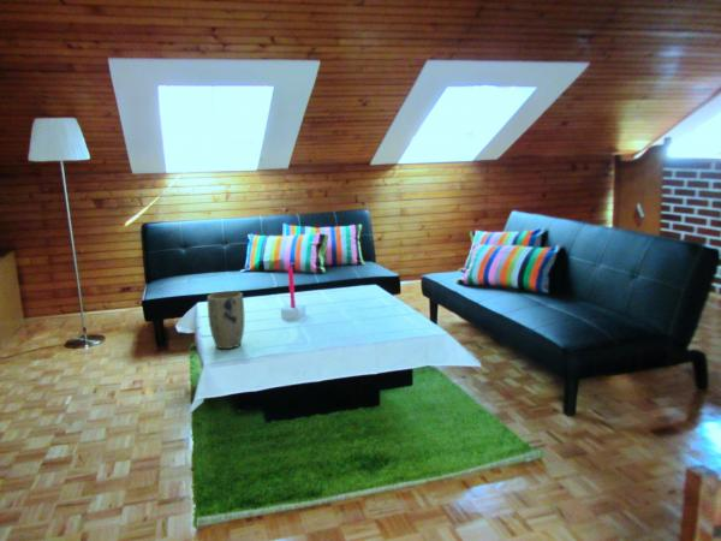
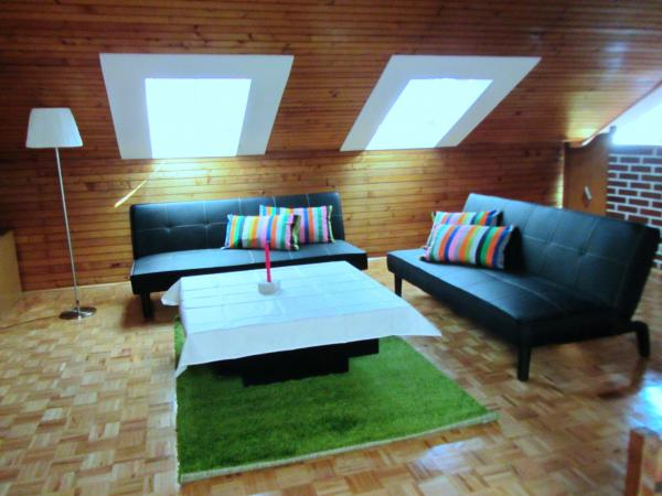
- plant pot [207,290,245,350]
